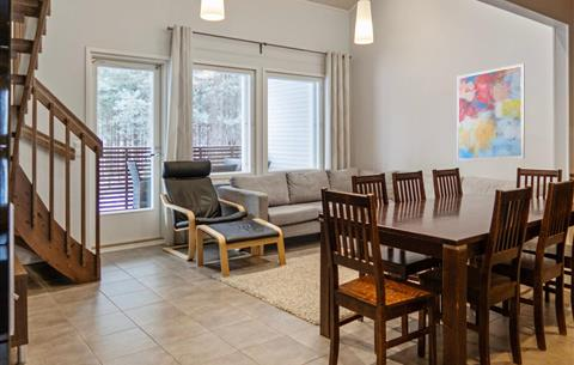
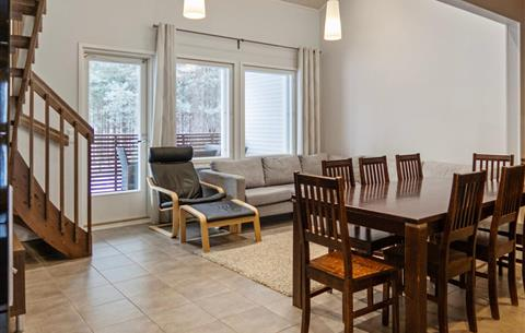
- wall art [456,62,526,163]
